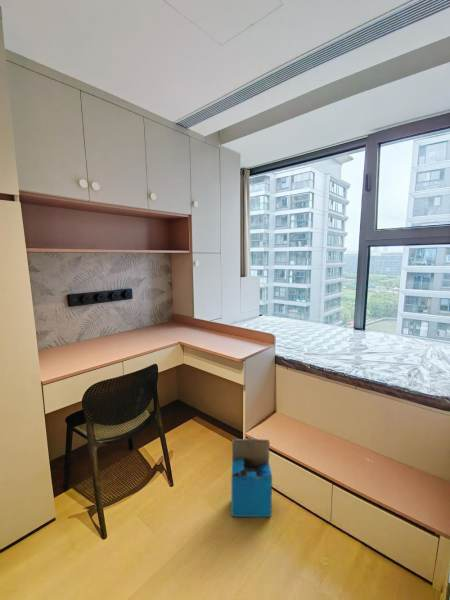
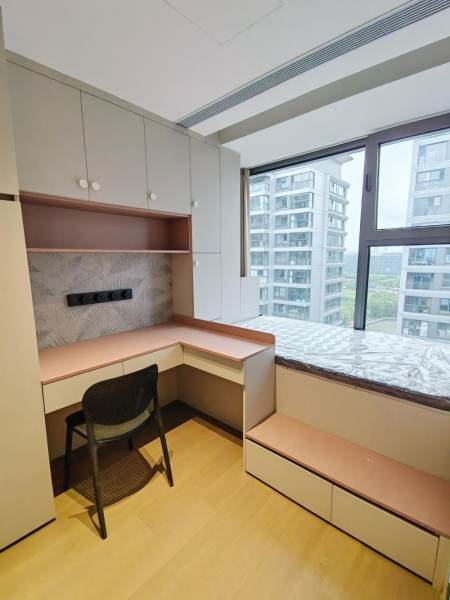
- cardboard box [230,438,273,518]
